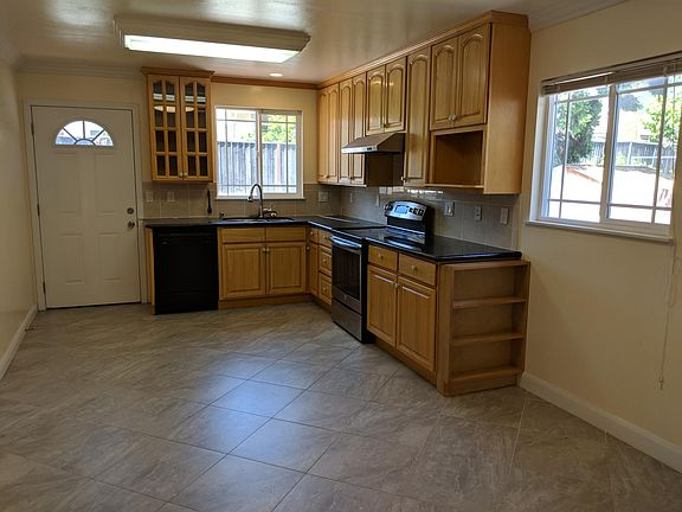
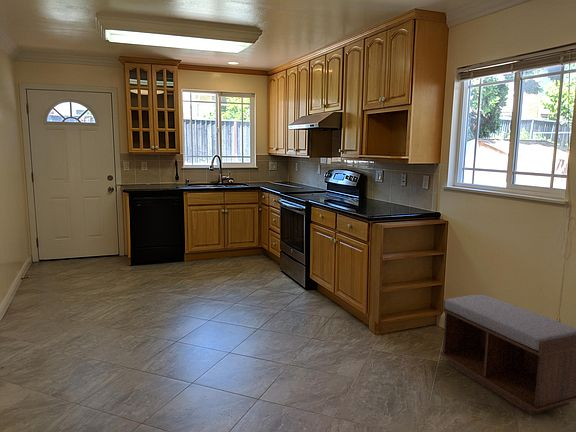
+ bench [439,294,576,416]
